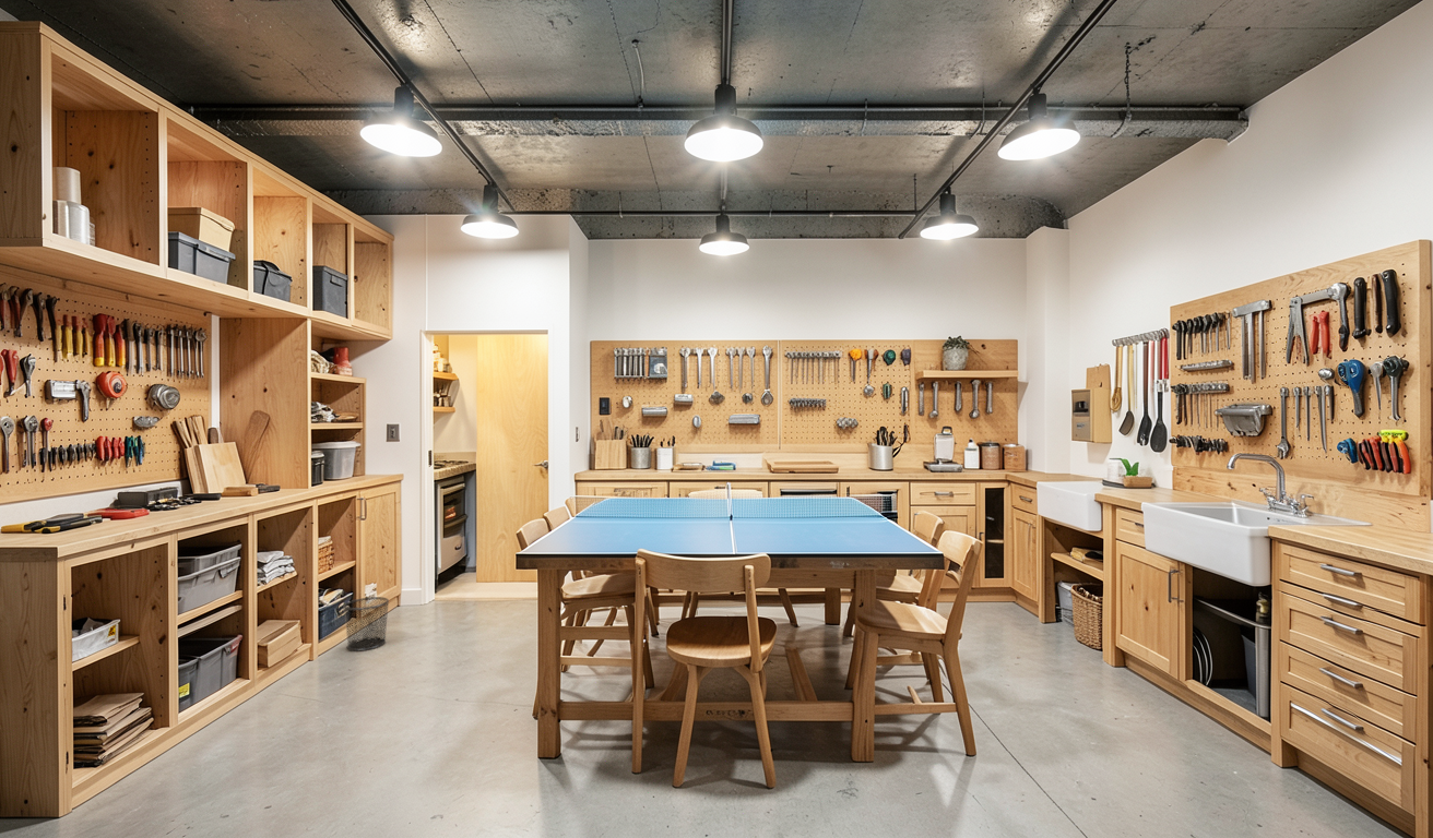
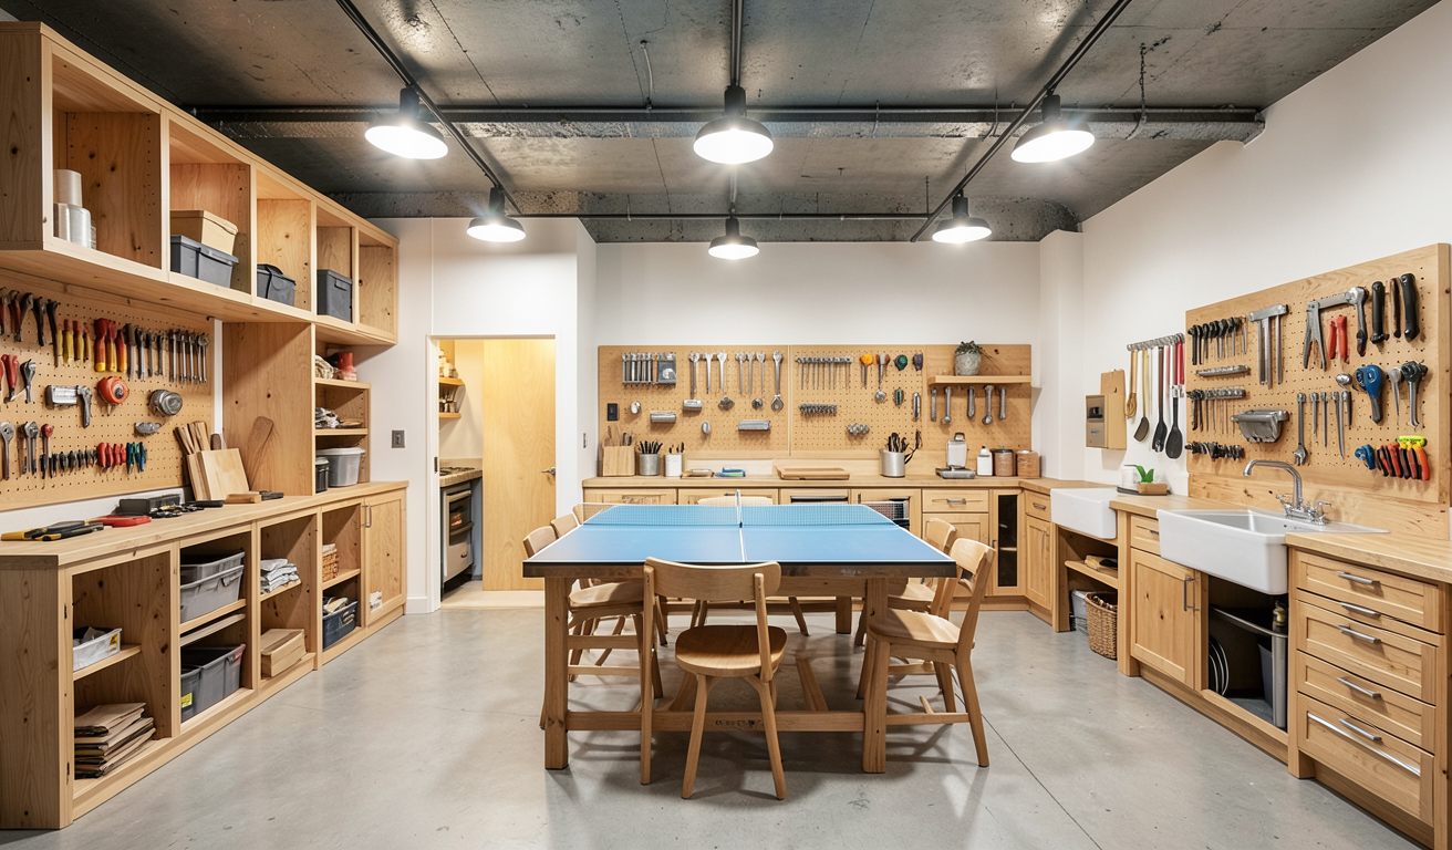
- waste bin [342,596,390,653]
